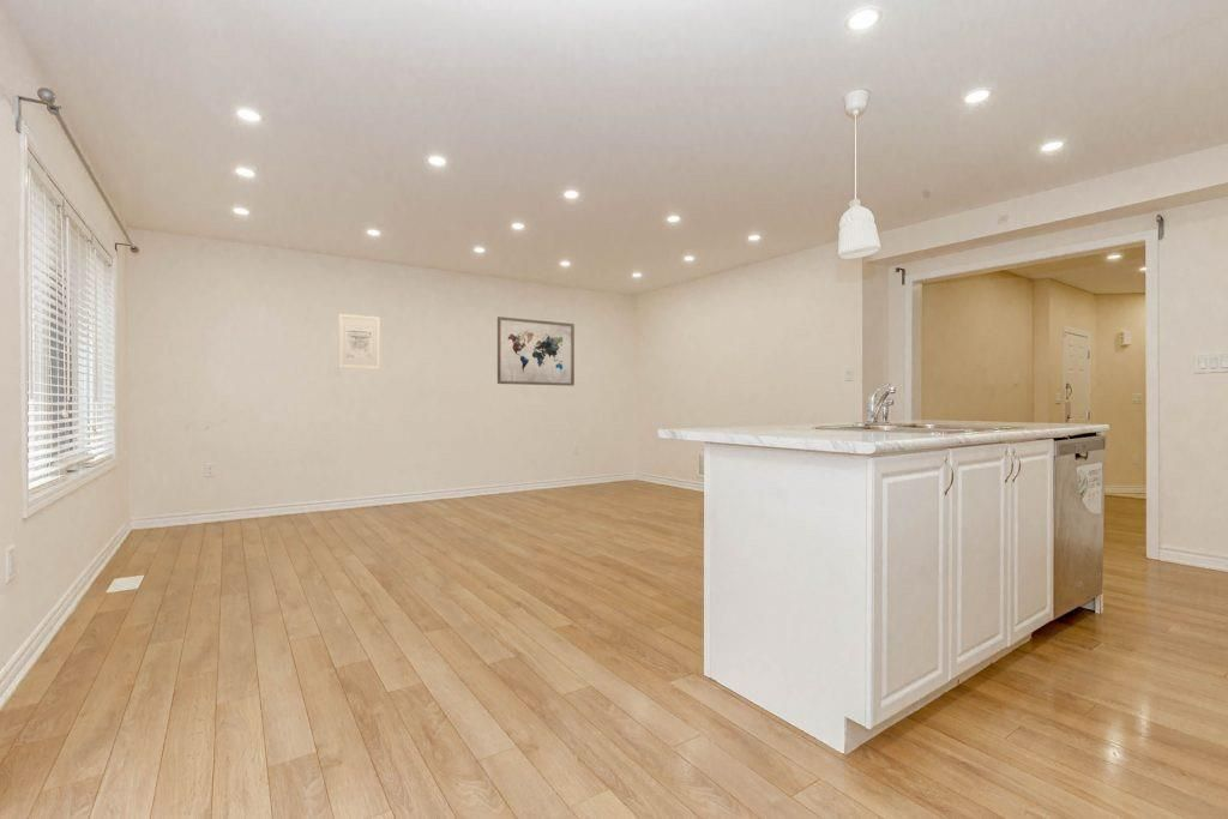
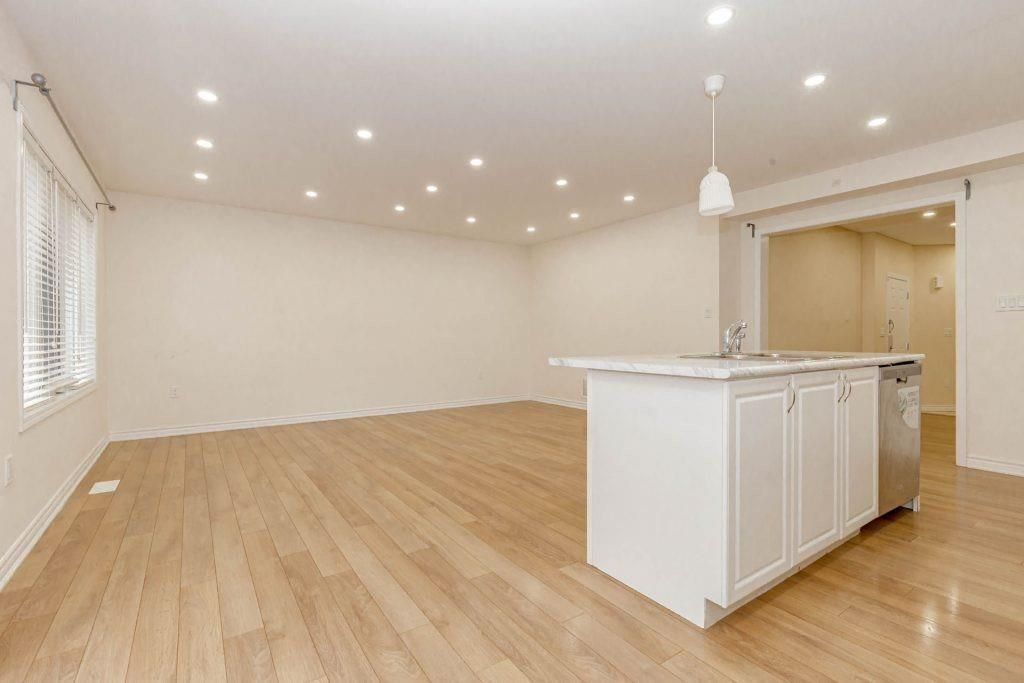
- wall art [496,315,576,387]
- wall art [337,313,381,371]
